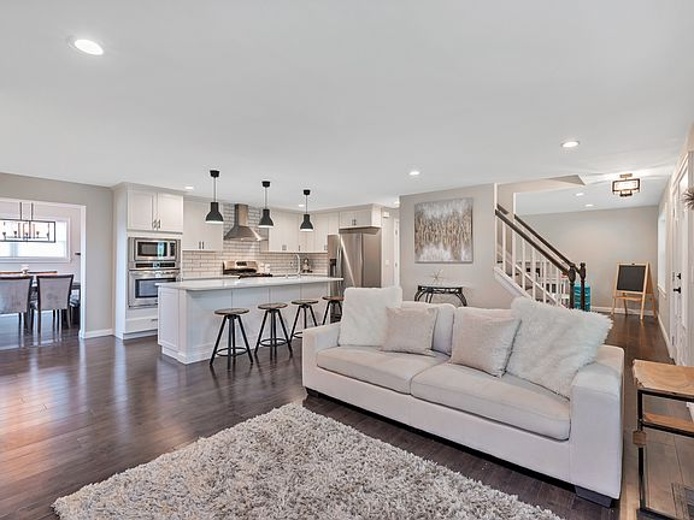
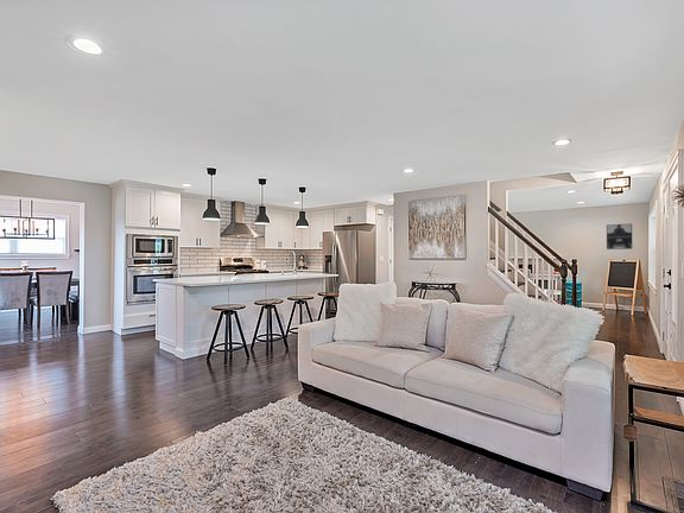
+ wall art [606,222,633,251]
